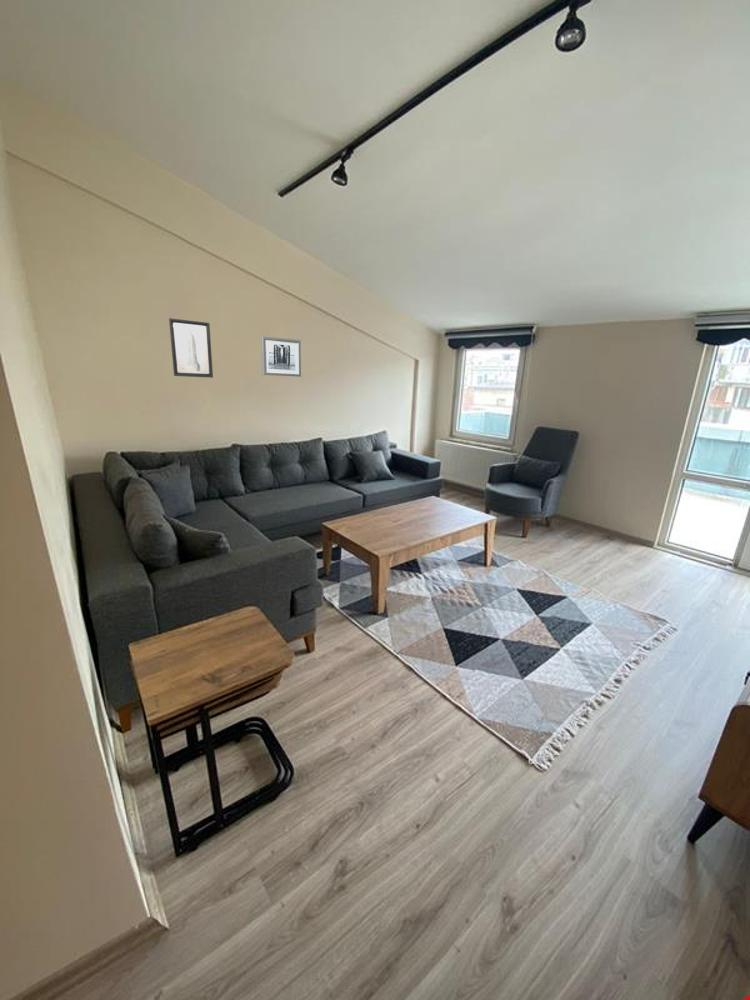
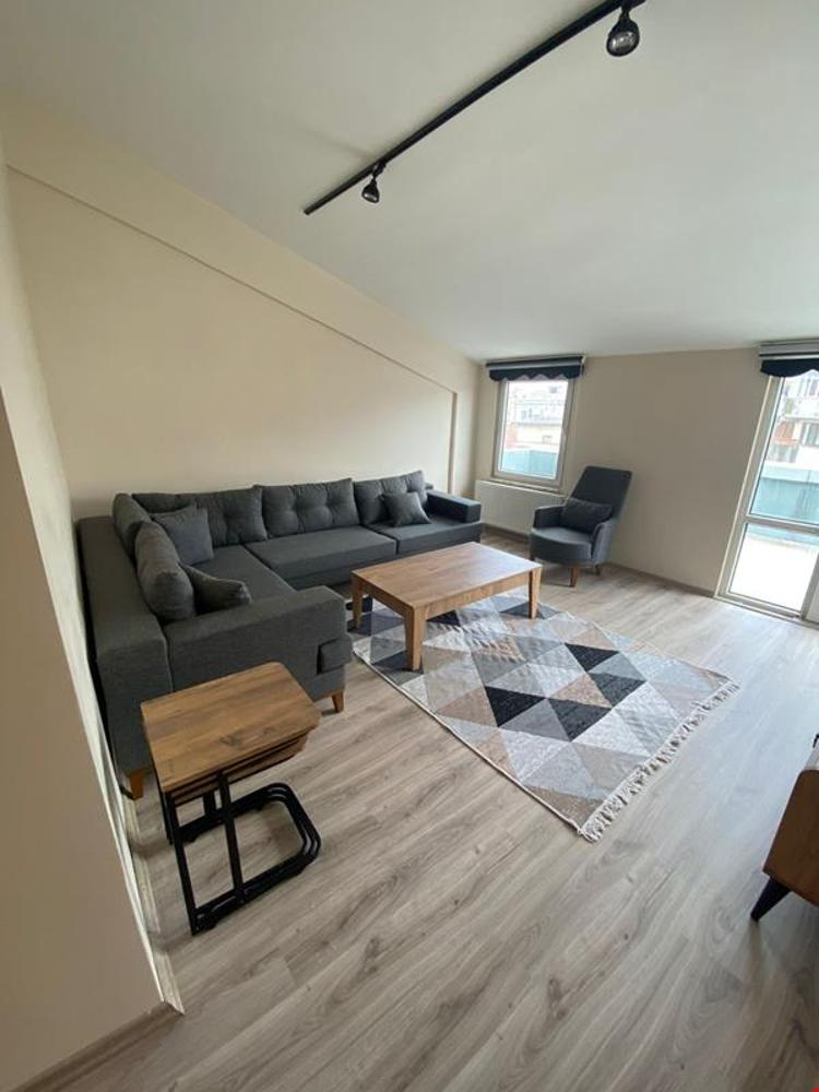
- wall art [260,335,302,378]
- wall art [168,317,214,379]
